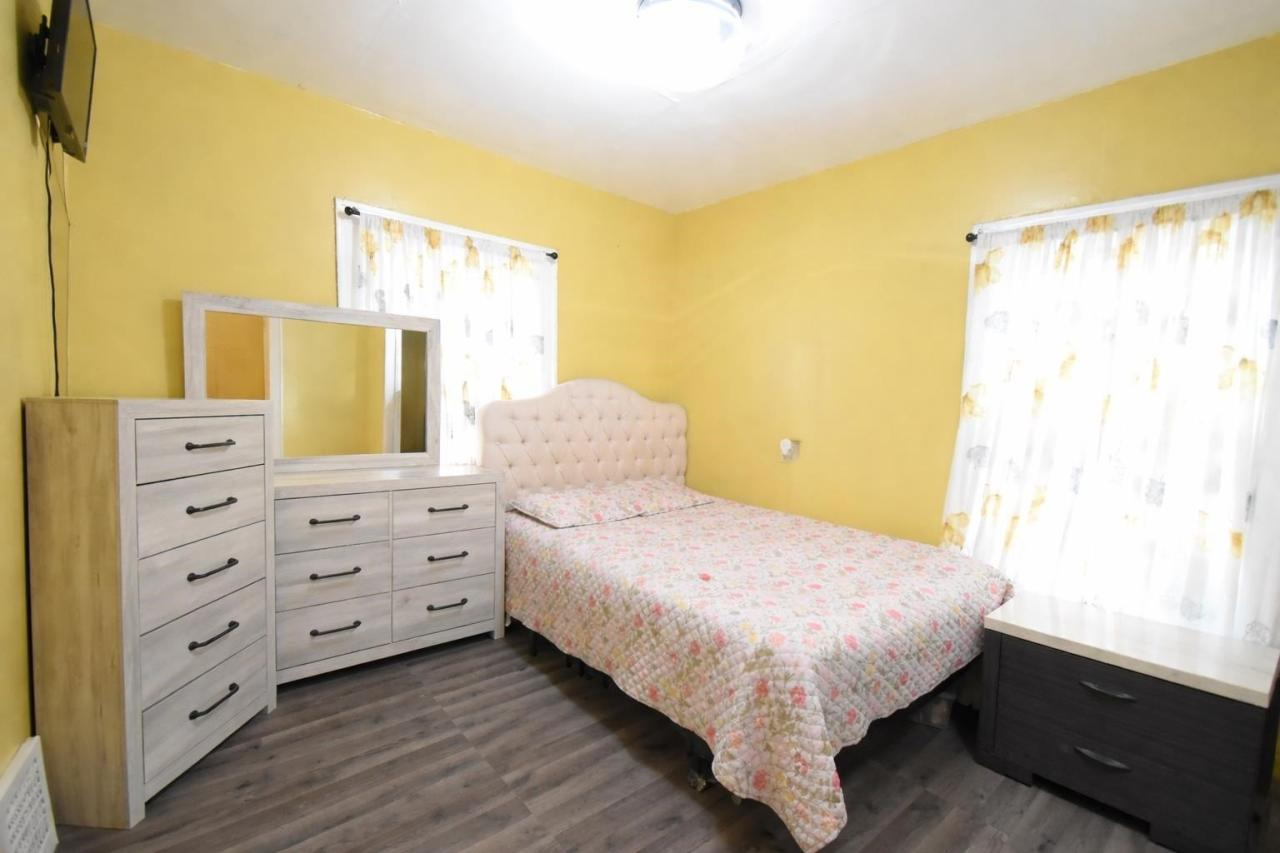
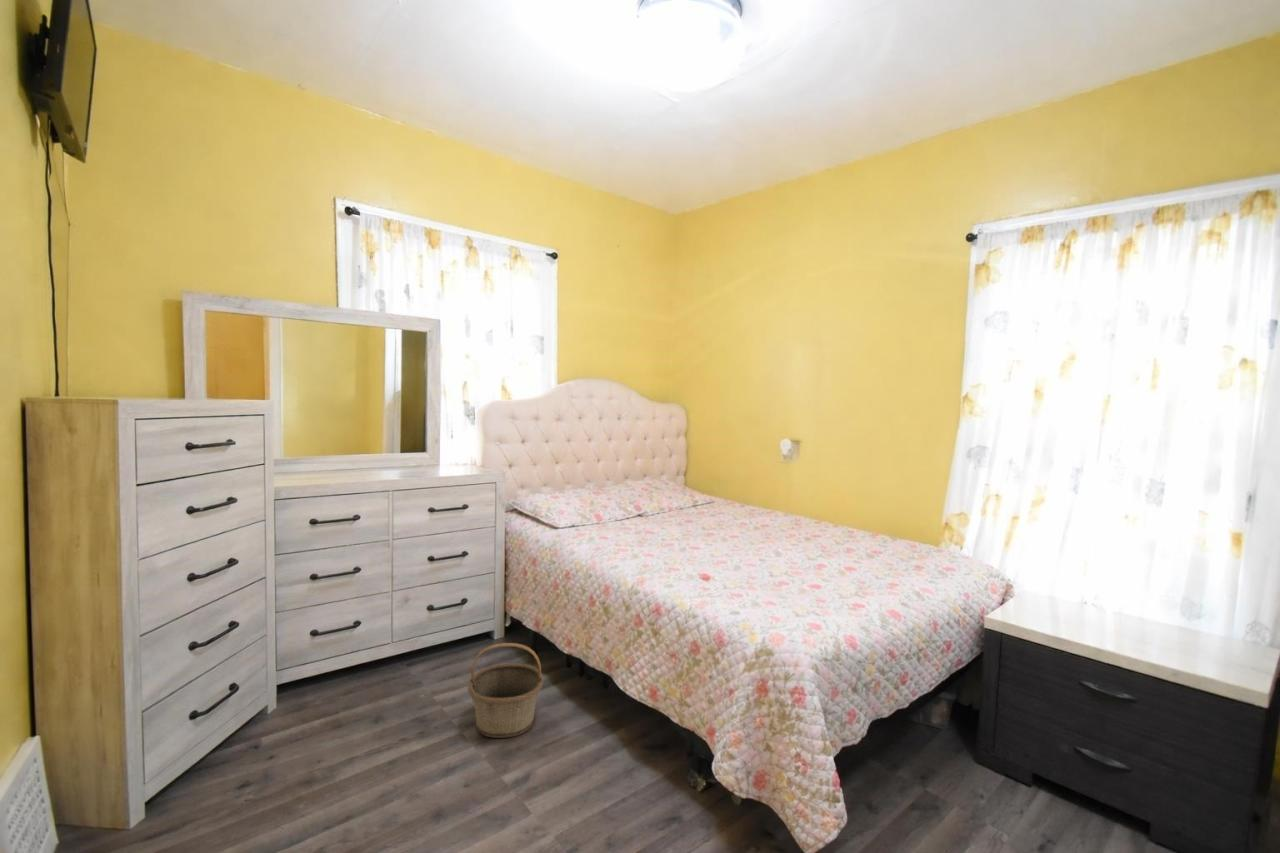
+ basket [467,642,544,739]
